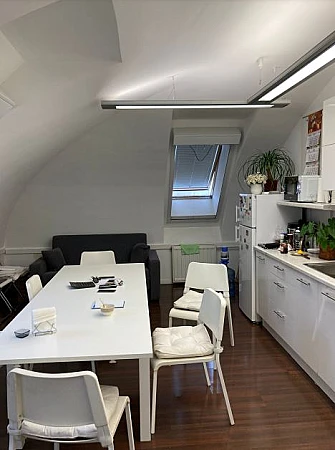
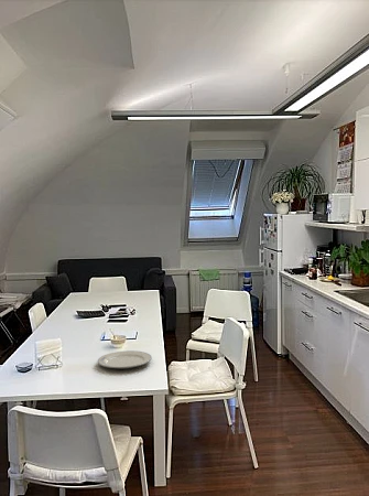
+ chinaware [97,349,153,369]
